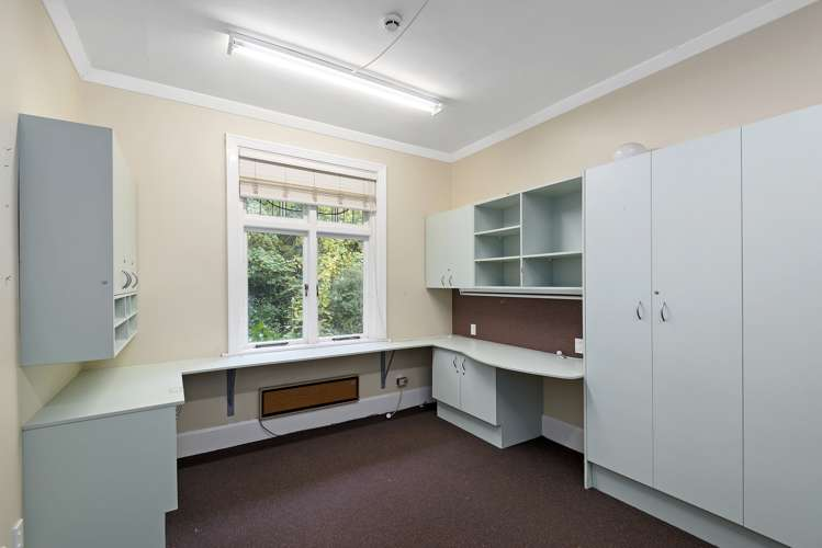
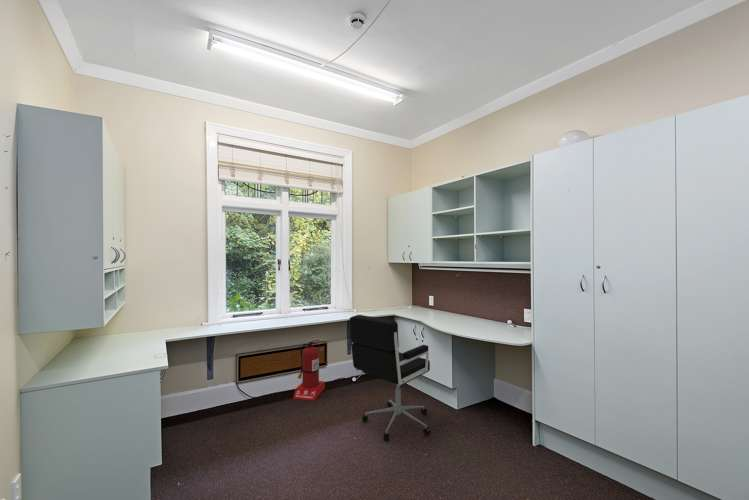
+ fire extinguisher [292,339,326,401]
+ office chair [349,314,432,441]
